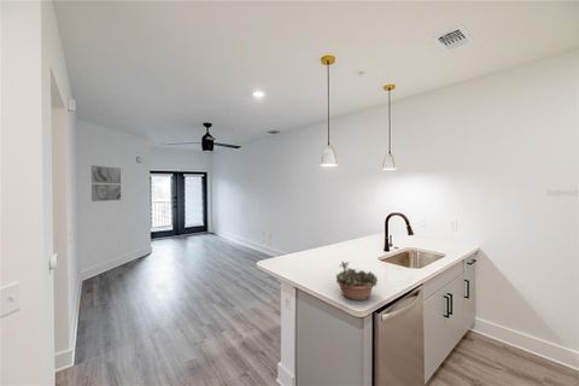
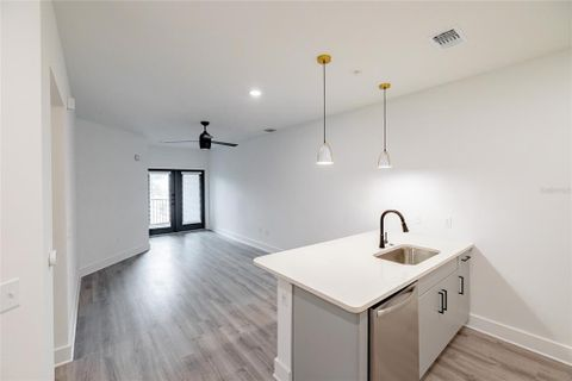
- wall art [90,164,122,203]
- succulent planter [335,261,379,302]
